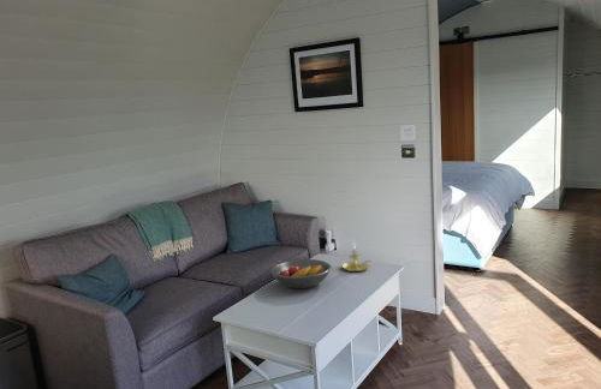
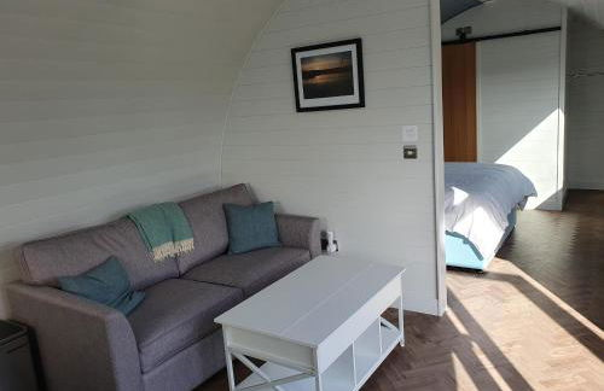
- fruit bowl [269,258,333,289]
- candle holder [341,240,371,273]
